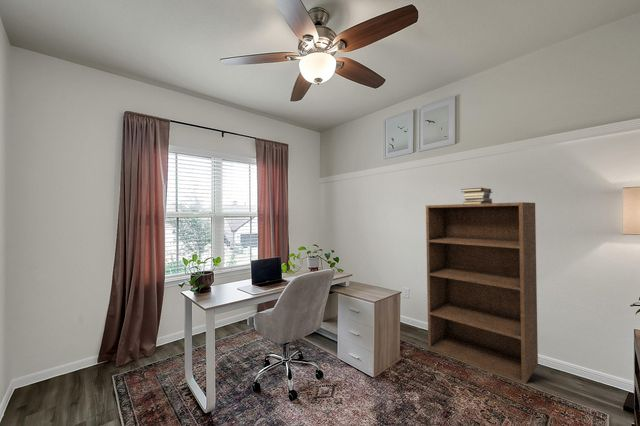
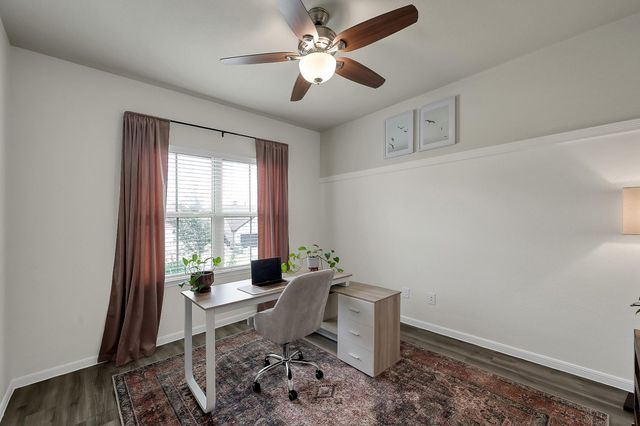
- bookshelf [425,201,539,385]
- book stack [460,187,493,204]
